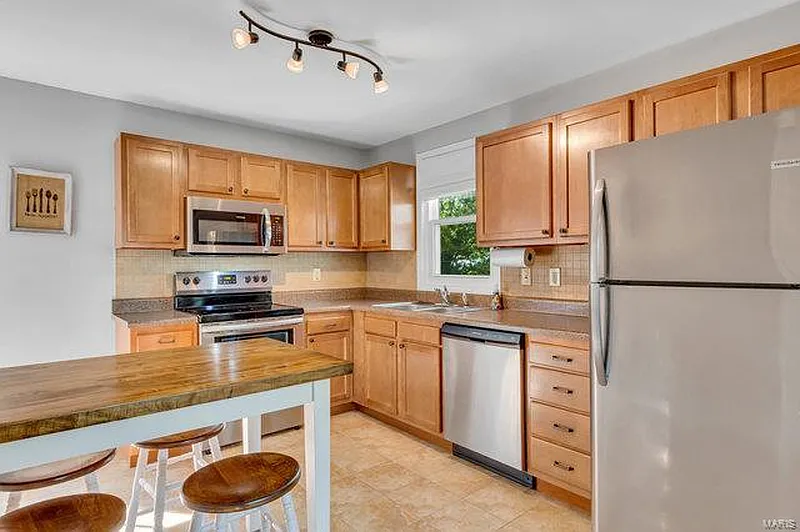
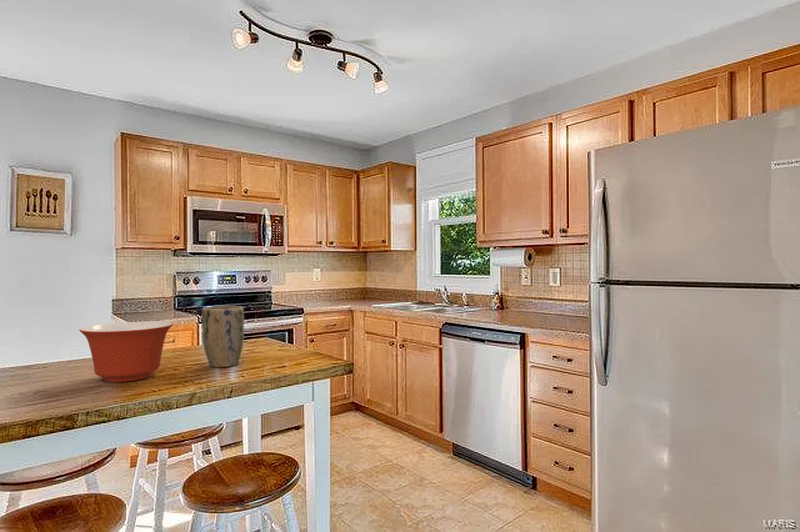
+ plant pot [201,305,245,368]
+ mixing bowl [78,320,174,383]
